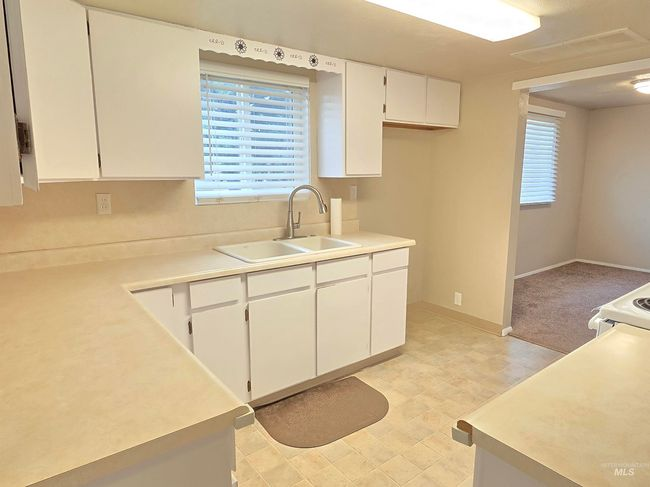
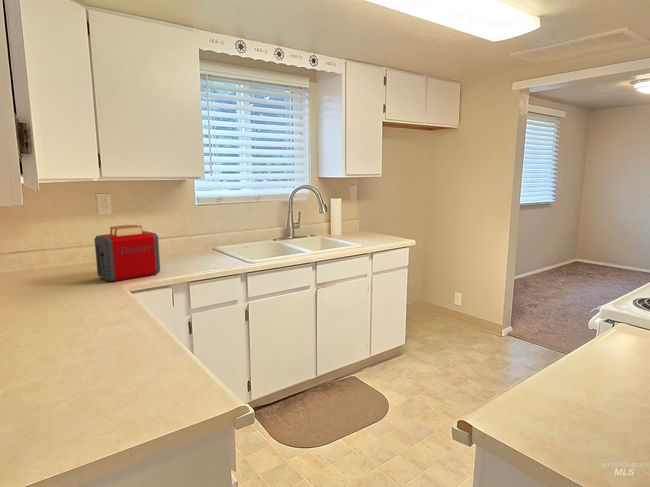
+ toaster [94,224,161,283]
